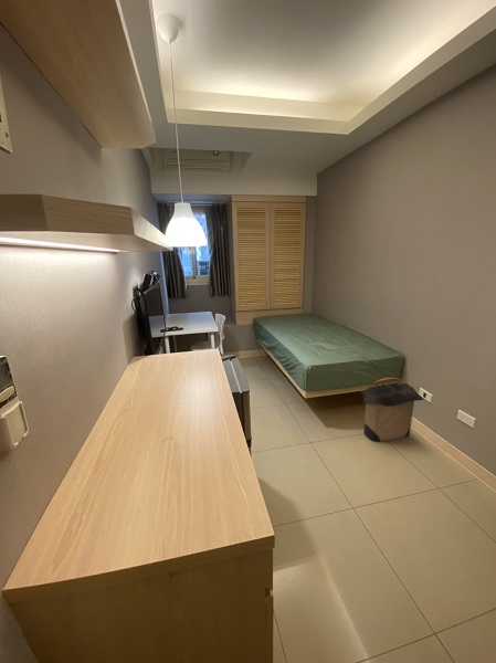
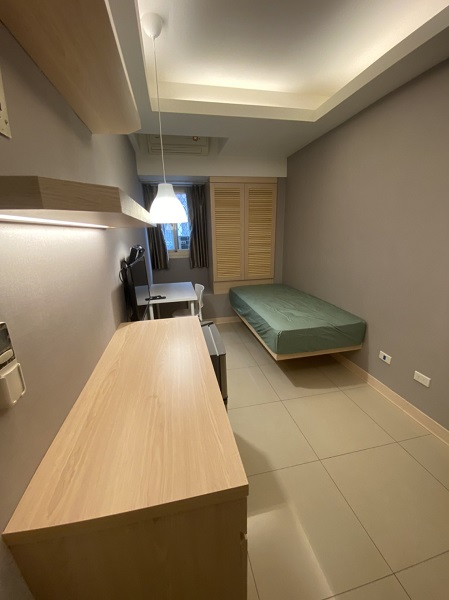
- laundry hamper [359,377,425,442]
